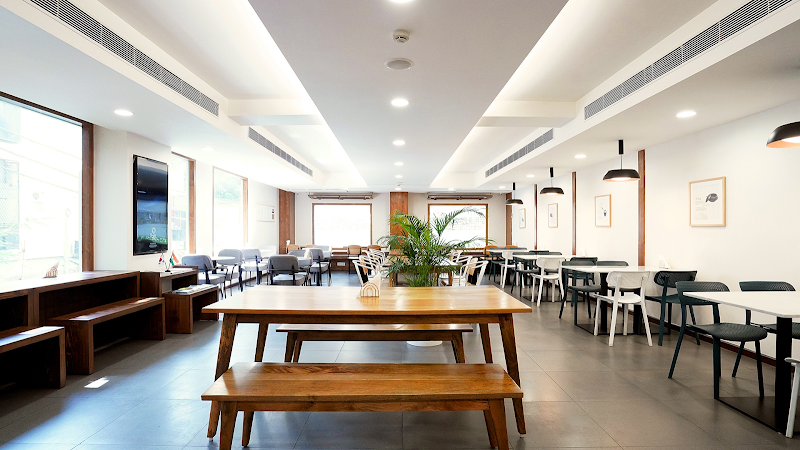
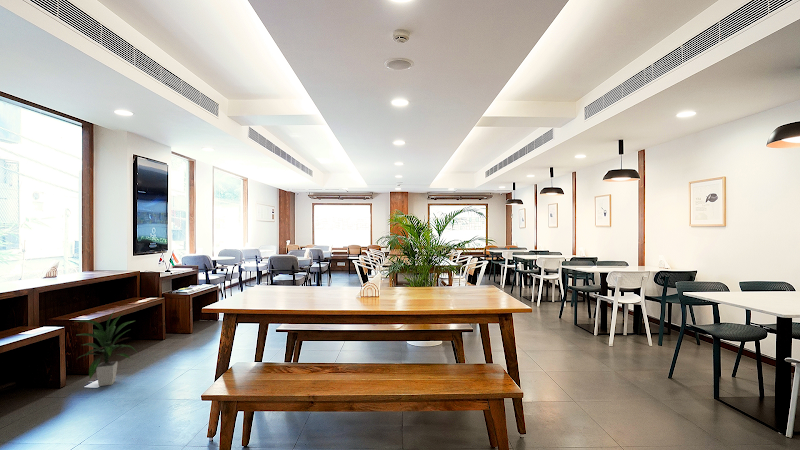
+ indoor plant [75,309,138,387]
